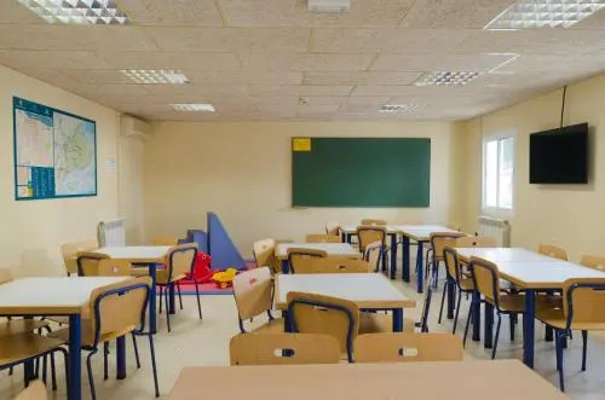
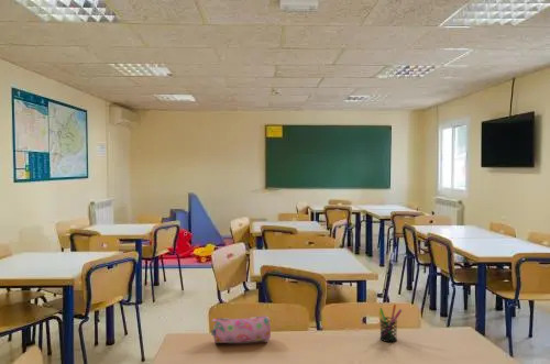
+ pen holder [377,304,403,343]
+ pencil case [210,315,272,344]
